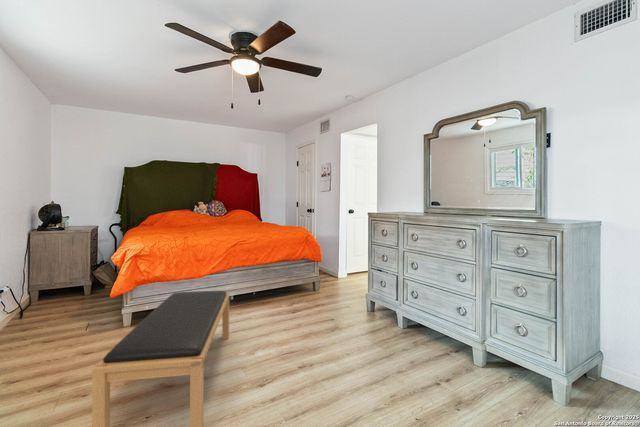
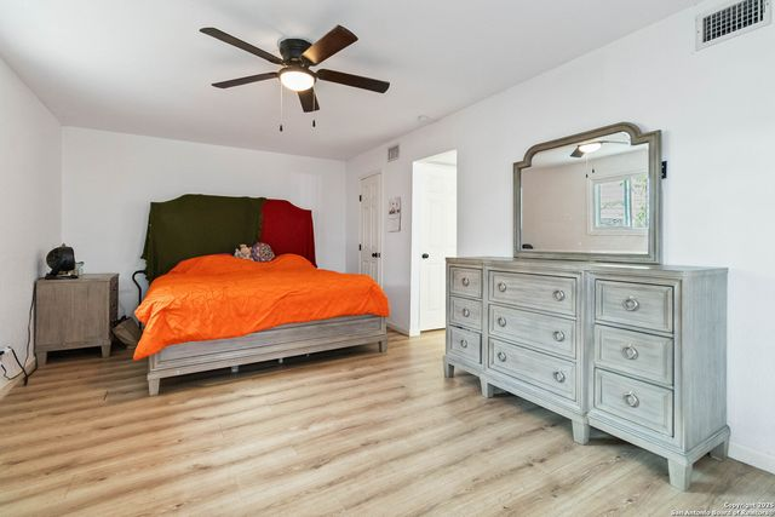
- bench [91,290,230,427]
